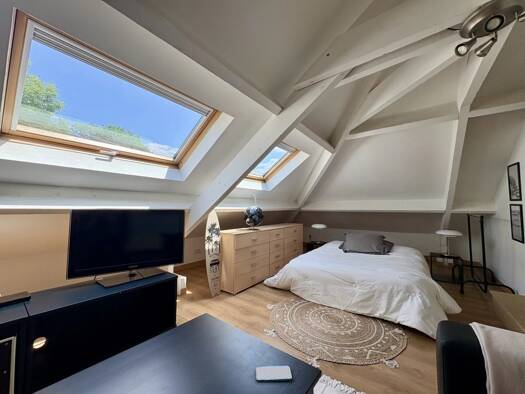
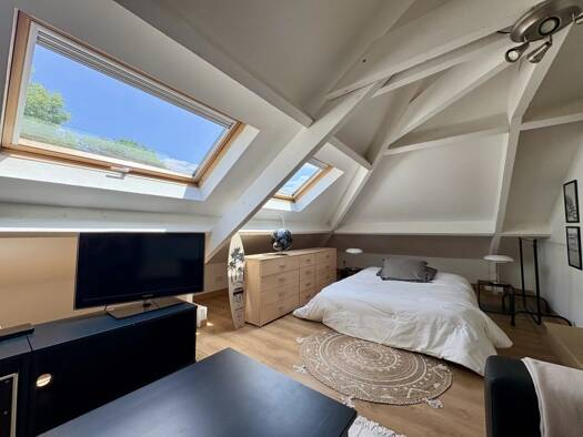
- smartphone [255,365,293,383]
